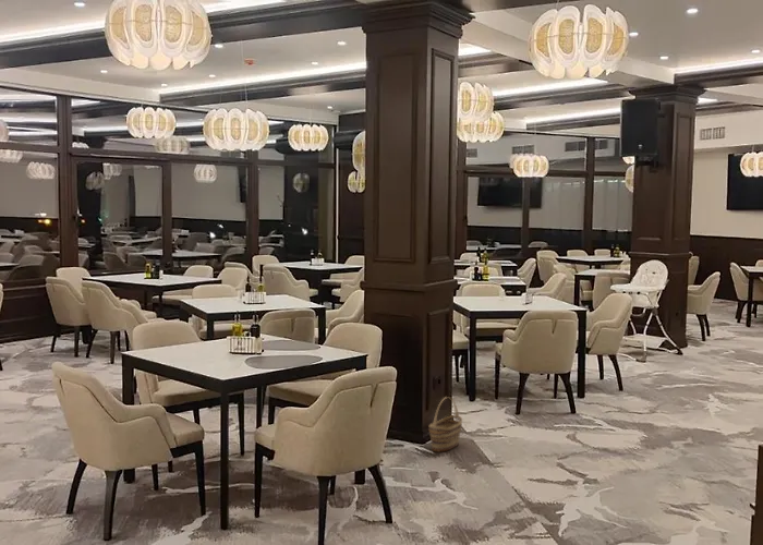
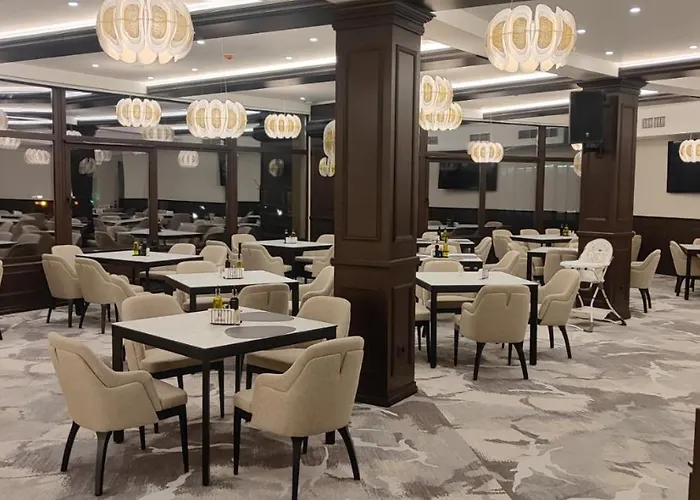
- basket [428,396,463,453]
